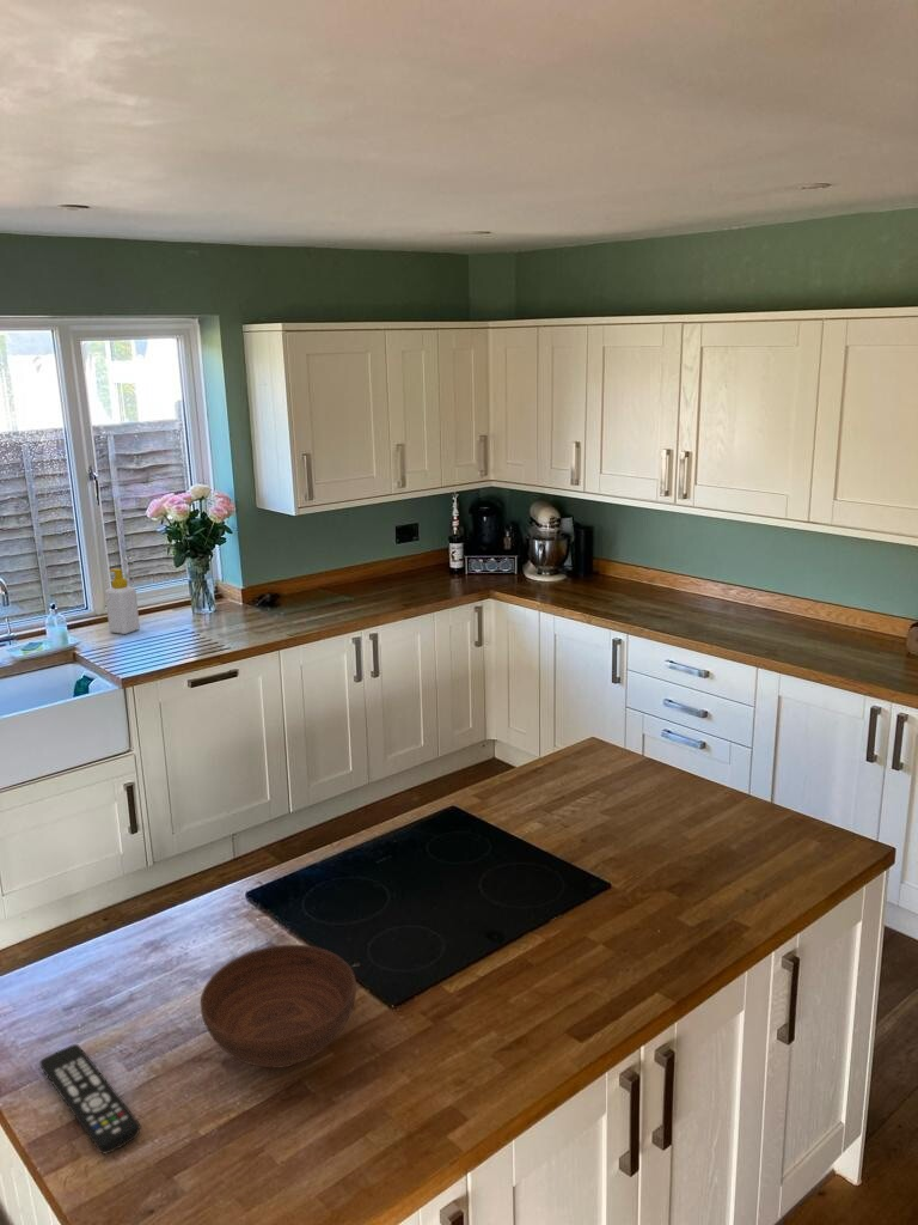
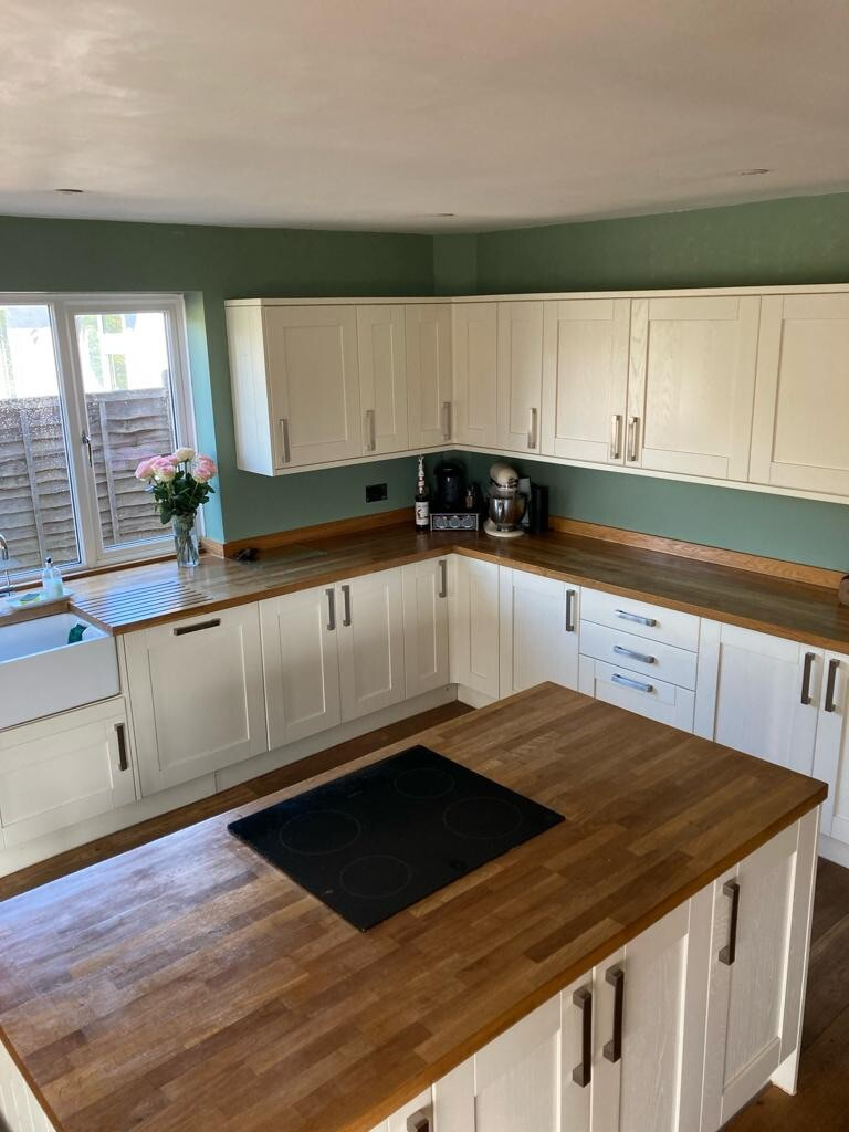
- soap bottle [104,568,141,635]
- remote control [38,1043,142,1156]
- bowl [200,944,357,1069]
